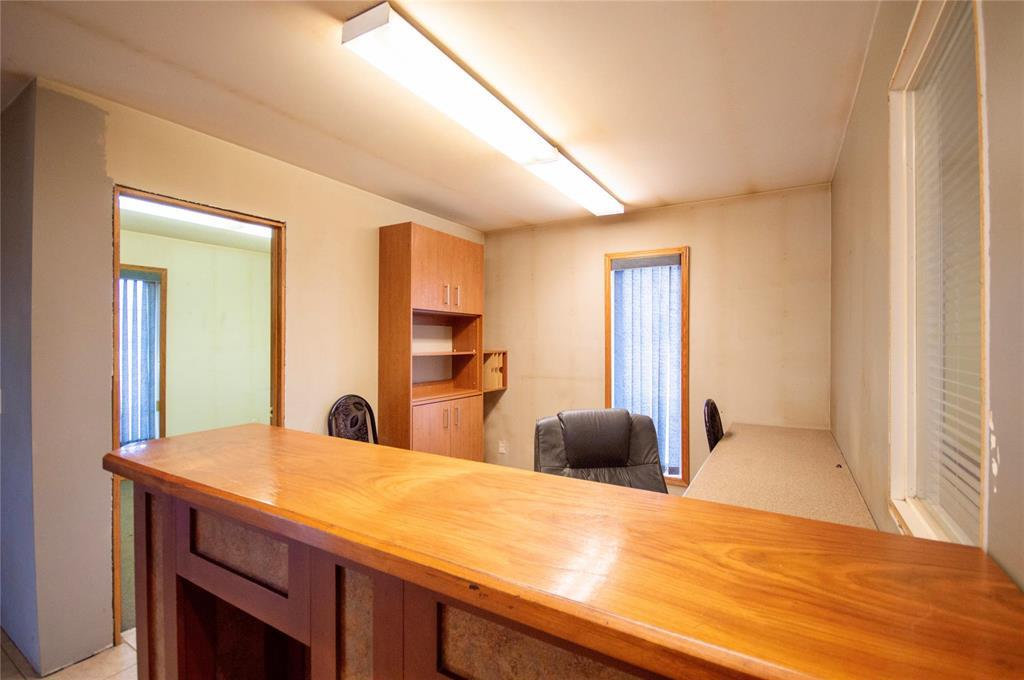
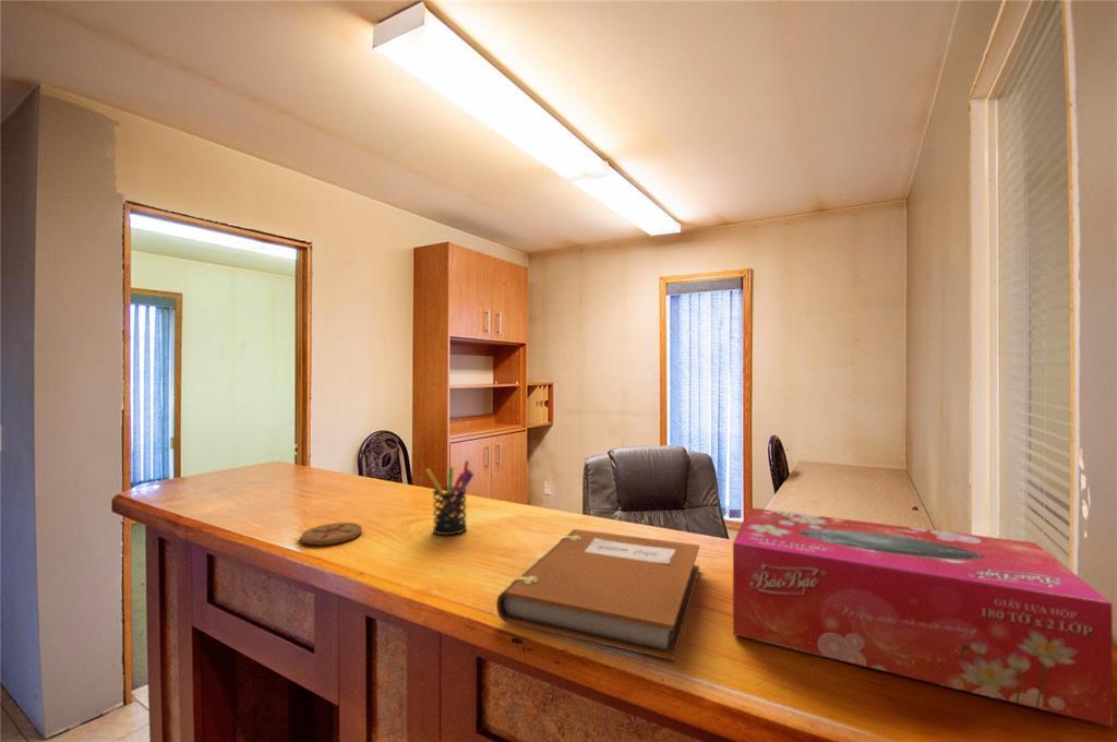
+ tissue box [732,506,1114,728]
+ notebook [495,528,700,661]
+ coaster [299,522,363,546]
+ pen holder [424,459,475,536]
